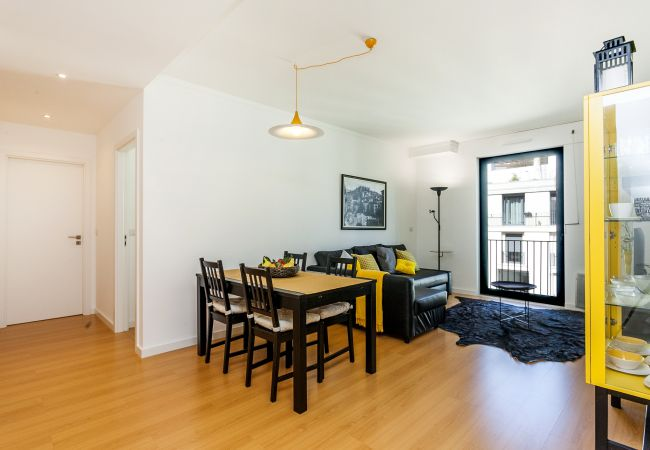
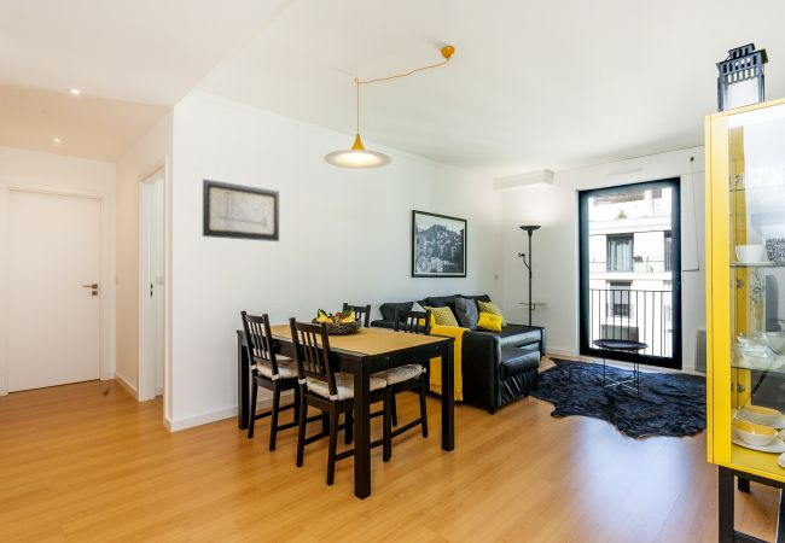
+ wall art [202,177,280,243]
